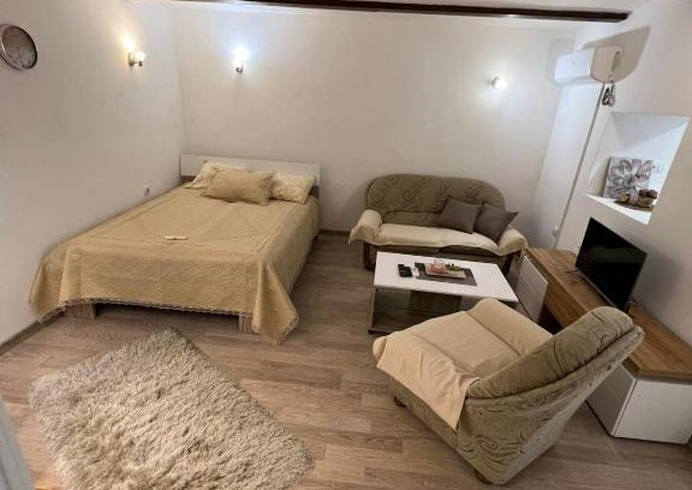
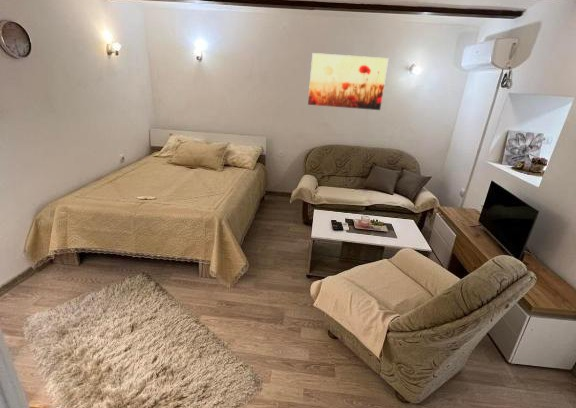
+ wall art [307,52,390,111]
